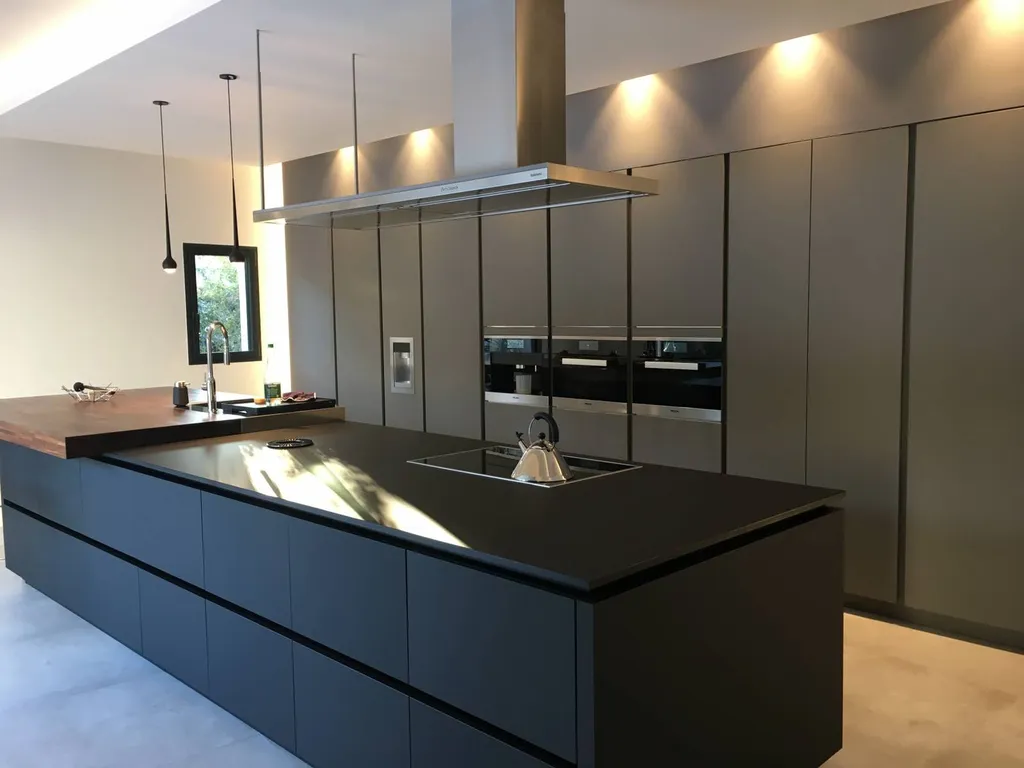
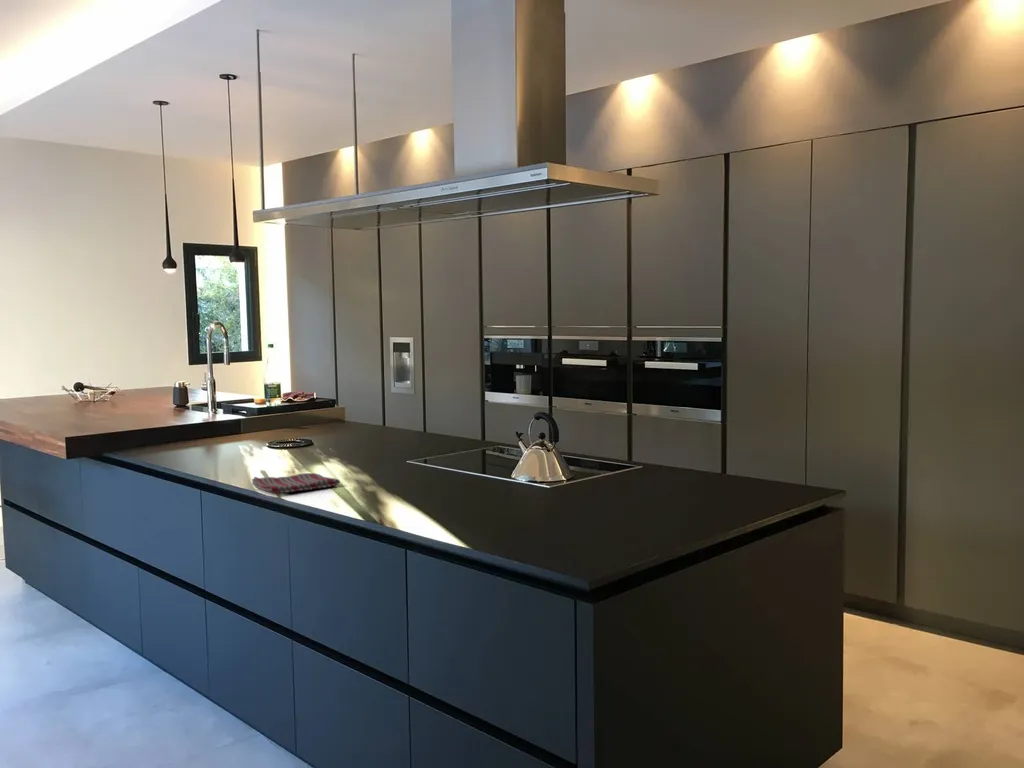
+ dish towel [251,472,341,495]
